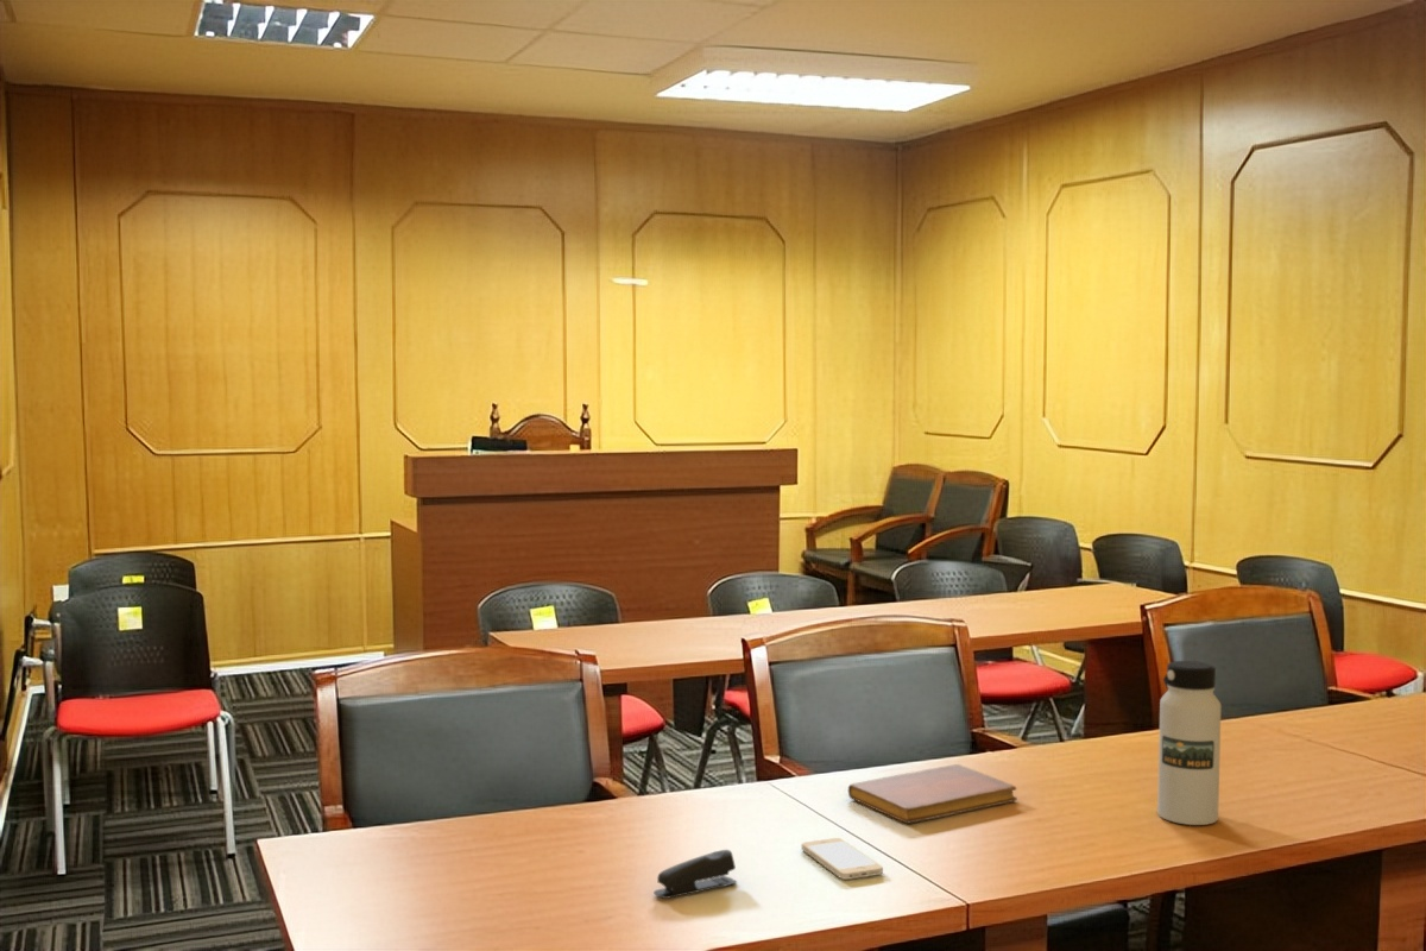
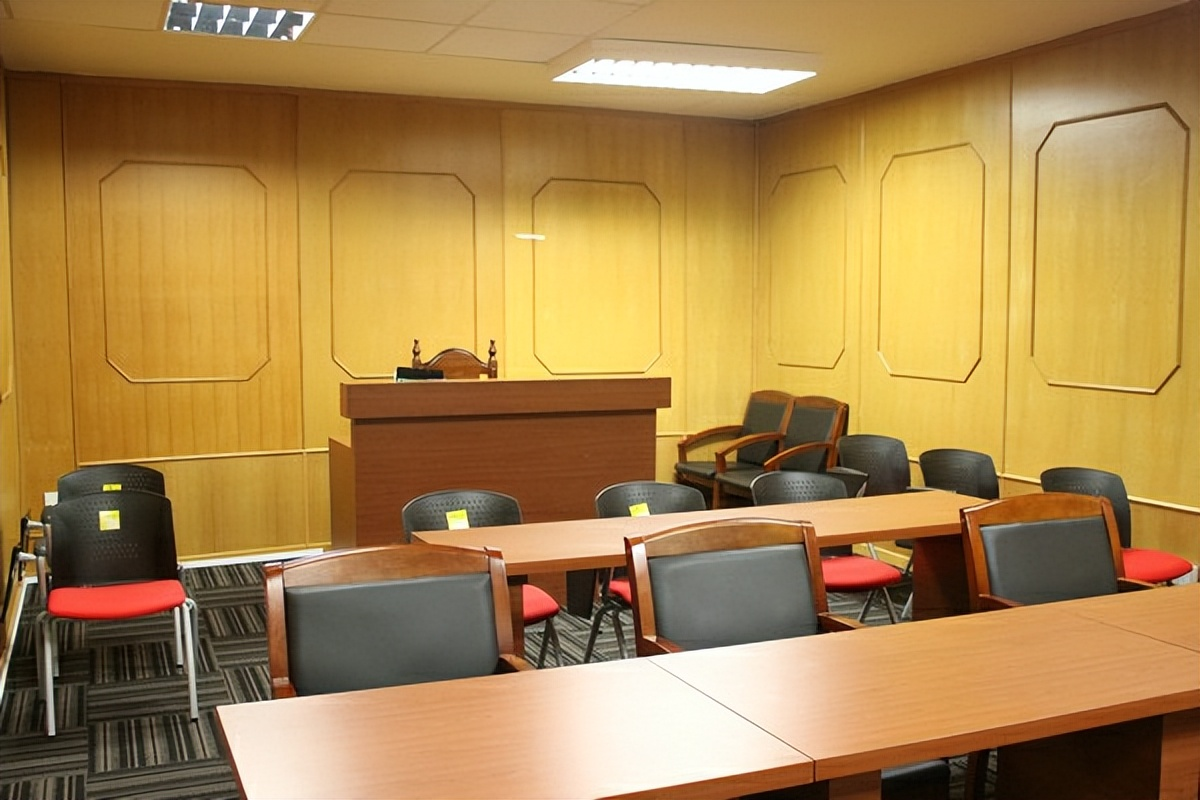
- water bottle [1156,660,1223,826]
- notebook [847,763,1018,824]
- smartphone [801,837,884,881]
- stapler [652,849,738,900]
